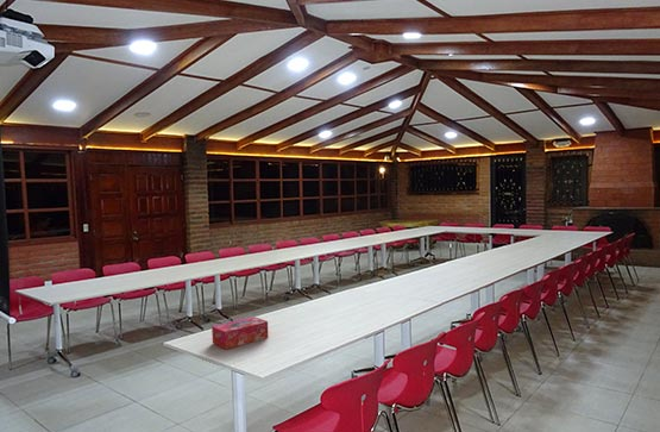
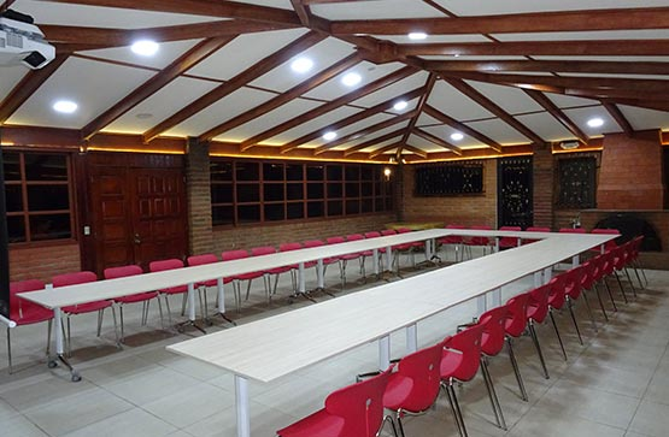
- tissue box [210,315,269,350]
